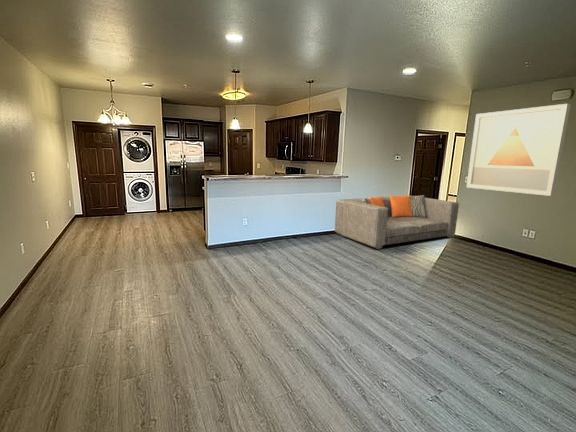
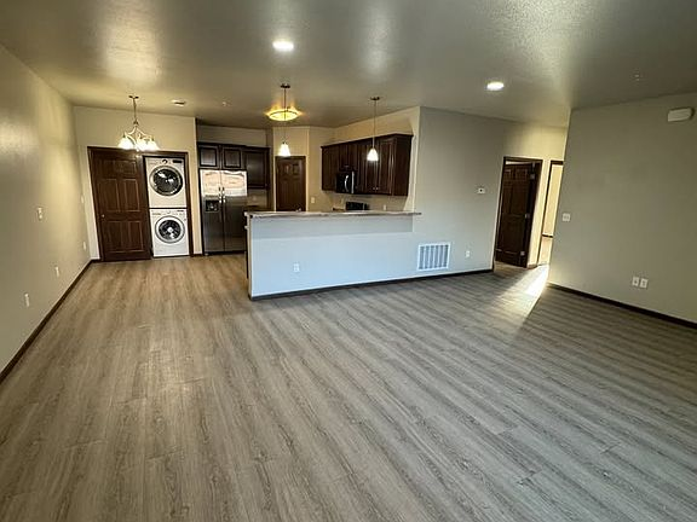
- wall art [466,103,572,197]
- sofa [334,194,460,250]
